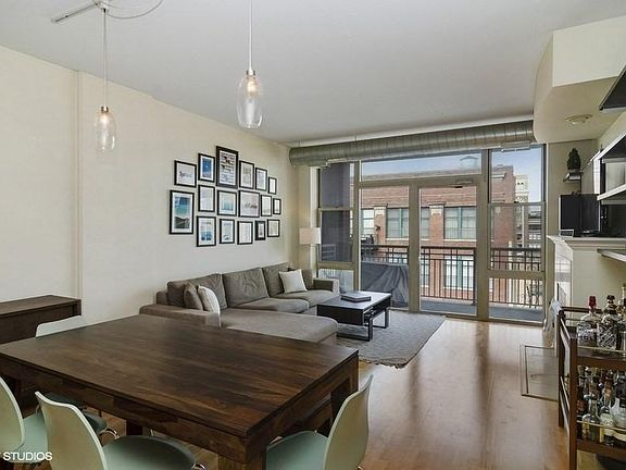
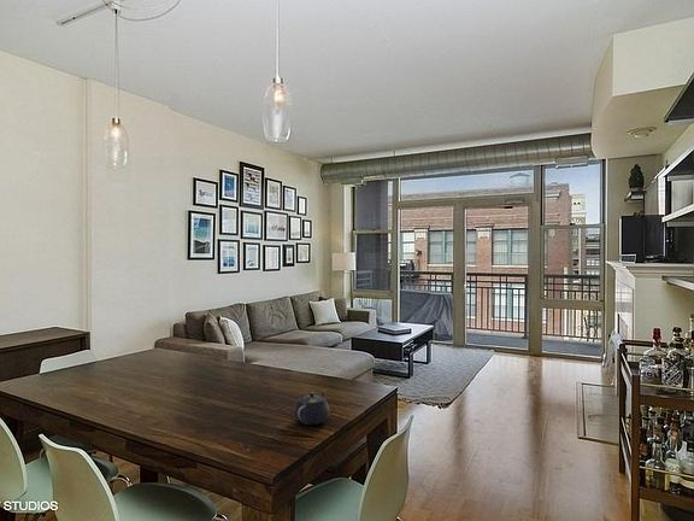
+ teapot [293,388,331,426]
